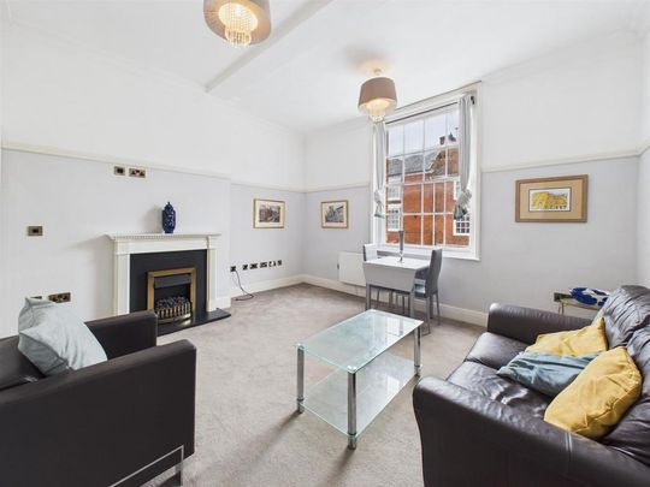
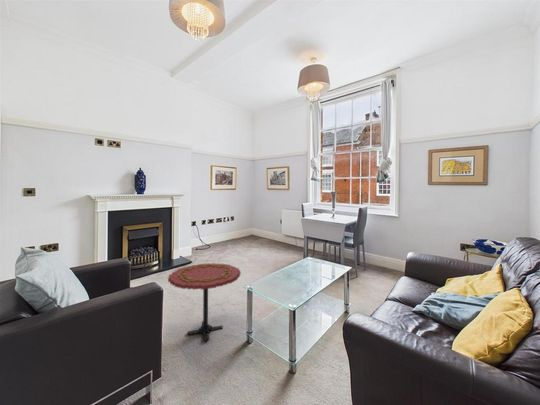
+ side table [167,262,242,342]
